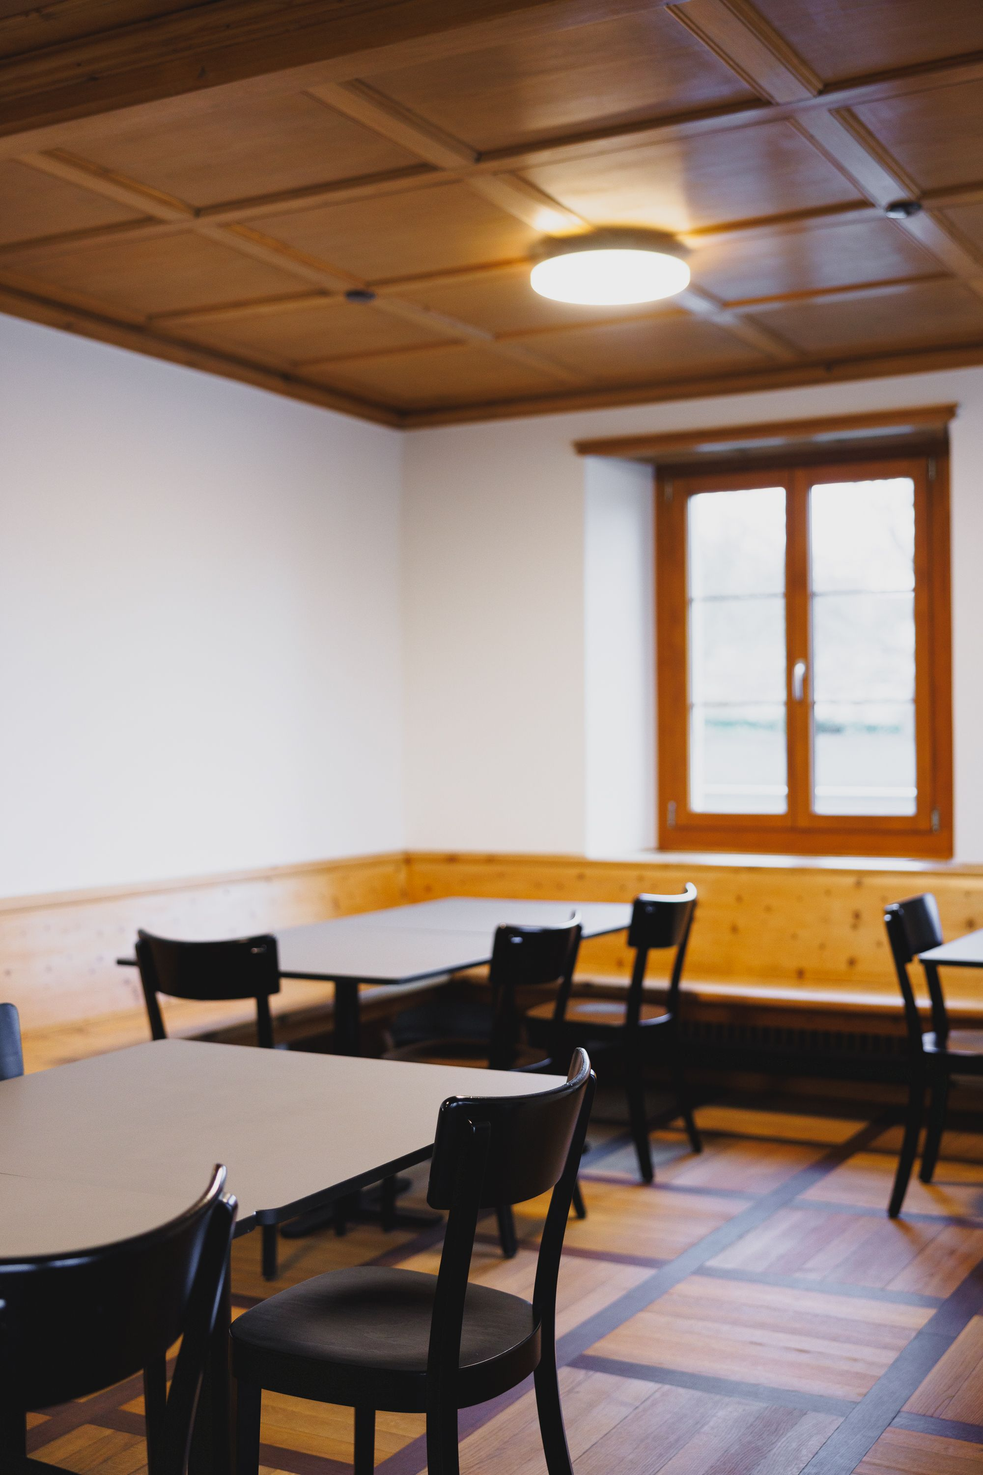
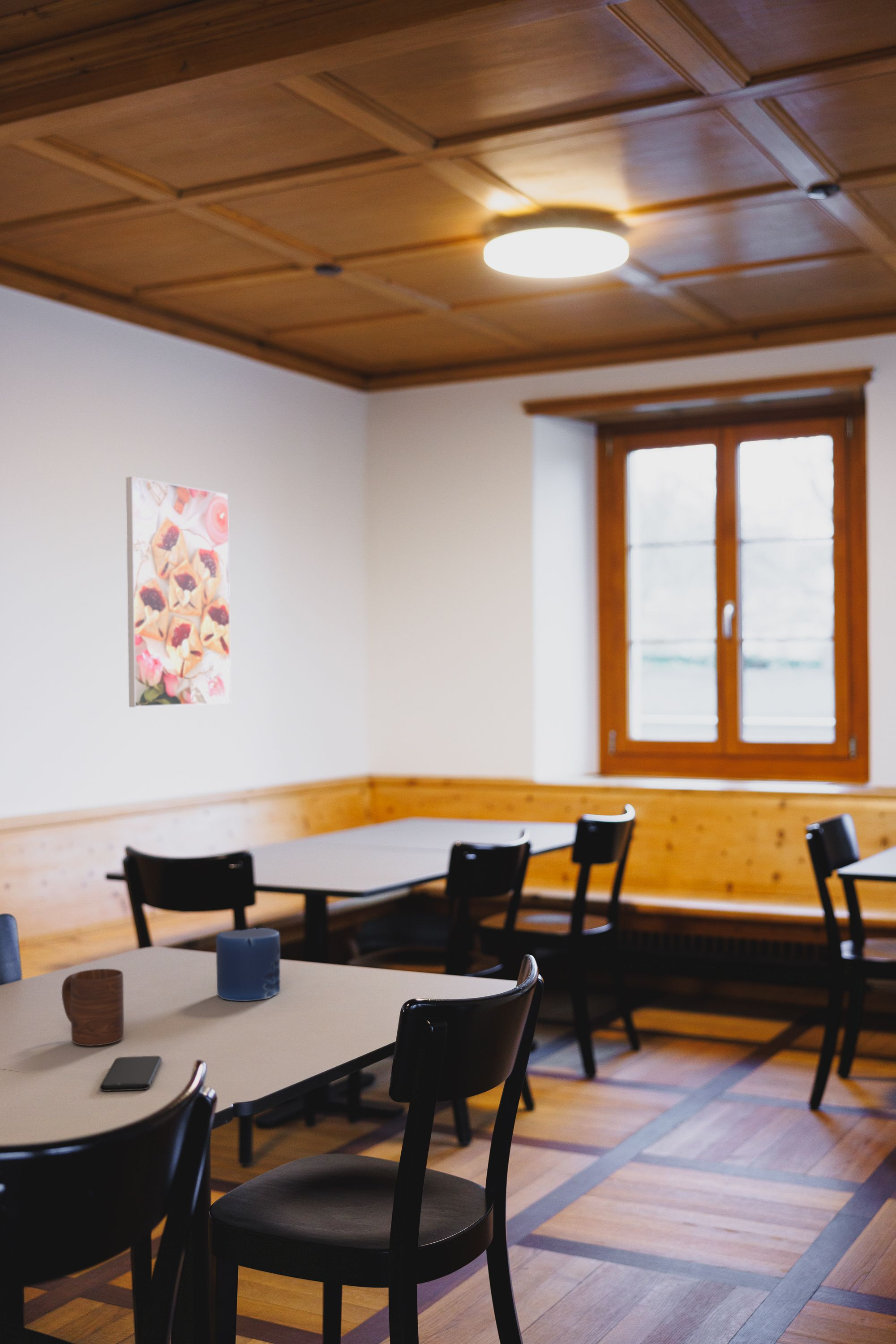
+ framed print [126,476,232,707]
+ candle [216,927,281,1002]
+ cup [61,968,124,1046]
+ smartphone [99,1055,163,1092]
